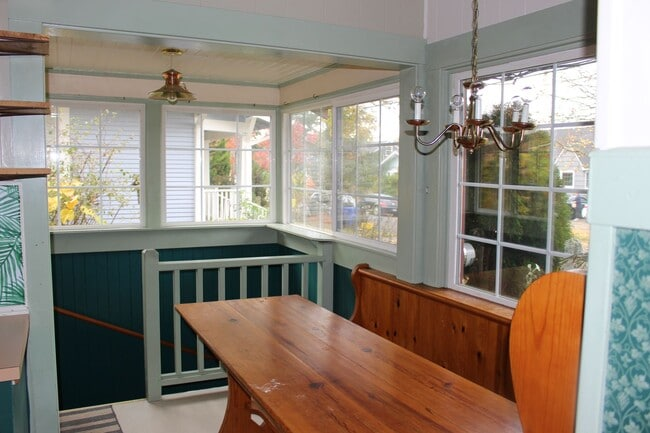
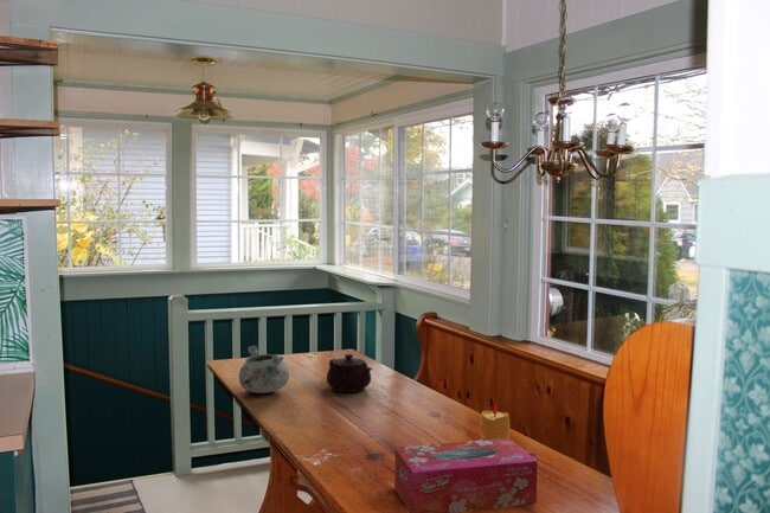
+ decorative bowl [238,345,290,395]
+ teapot [326,353,373,393]
+ tissue box [393,437,539,513]
+ candle [479,399,511,441]
